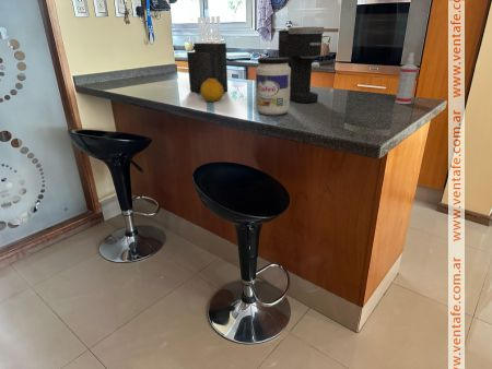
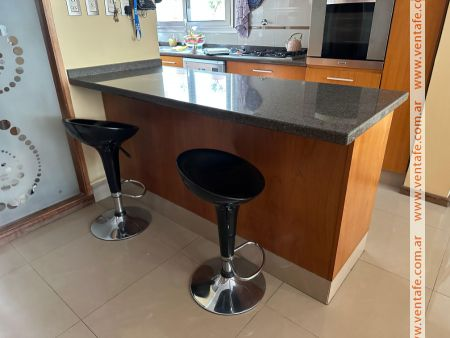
- coffee maker [277,26,325,104]
- spray bottle [395,51,419,105]
- fruit [200,79,224,103]
- knife block [186,15,229,95]
- jar [255,56,291,116]
